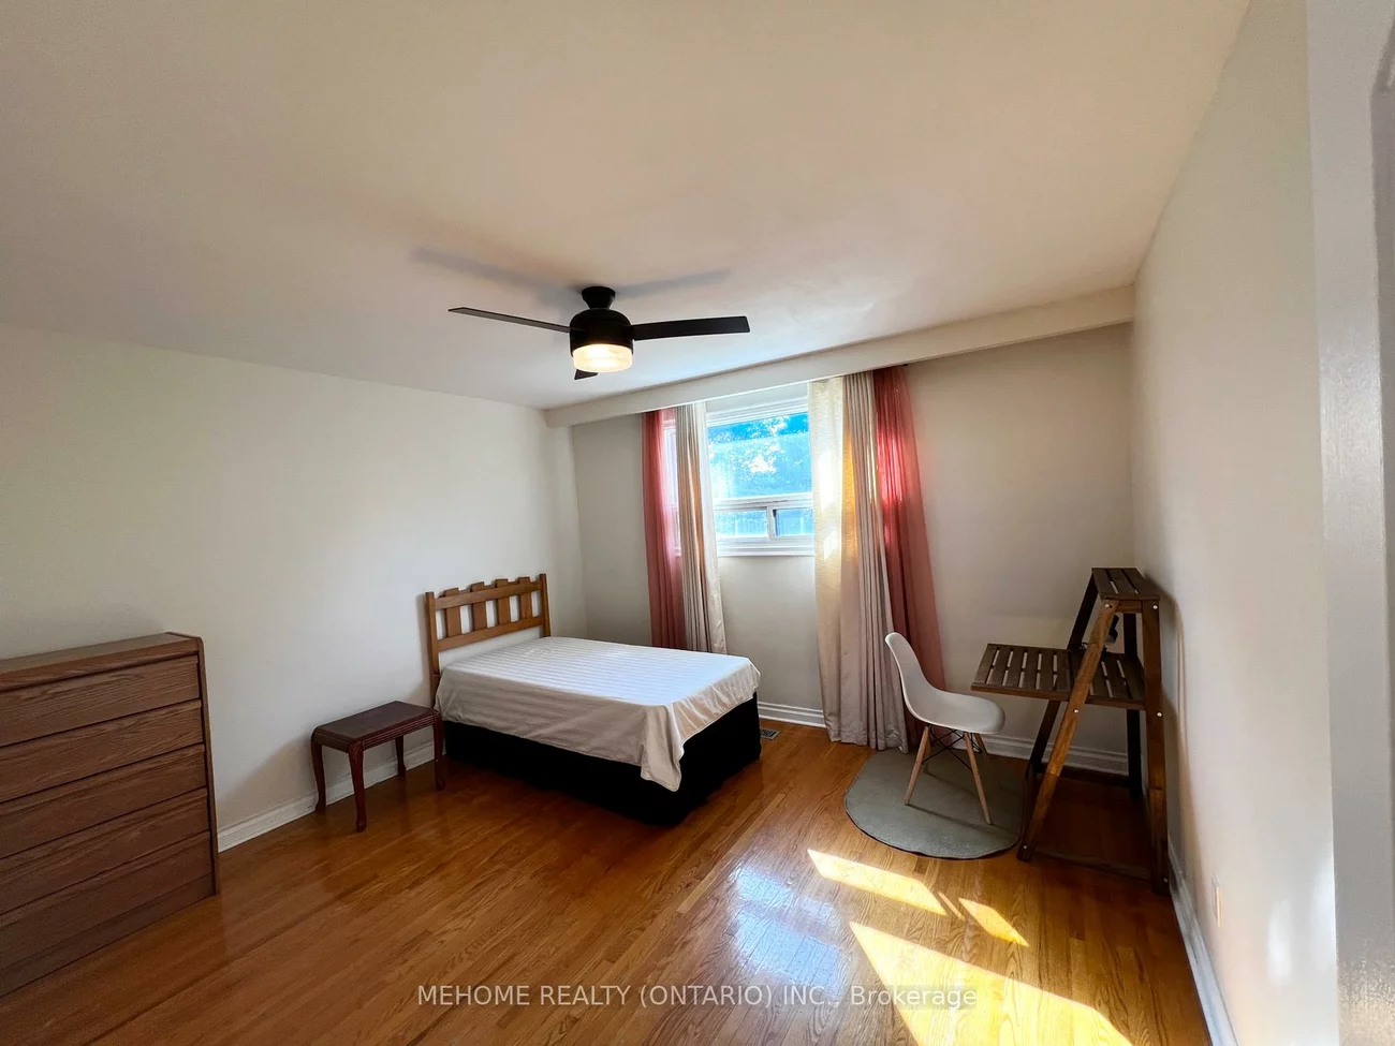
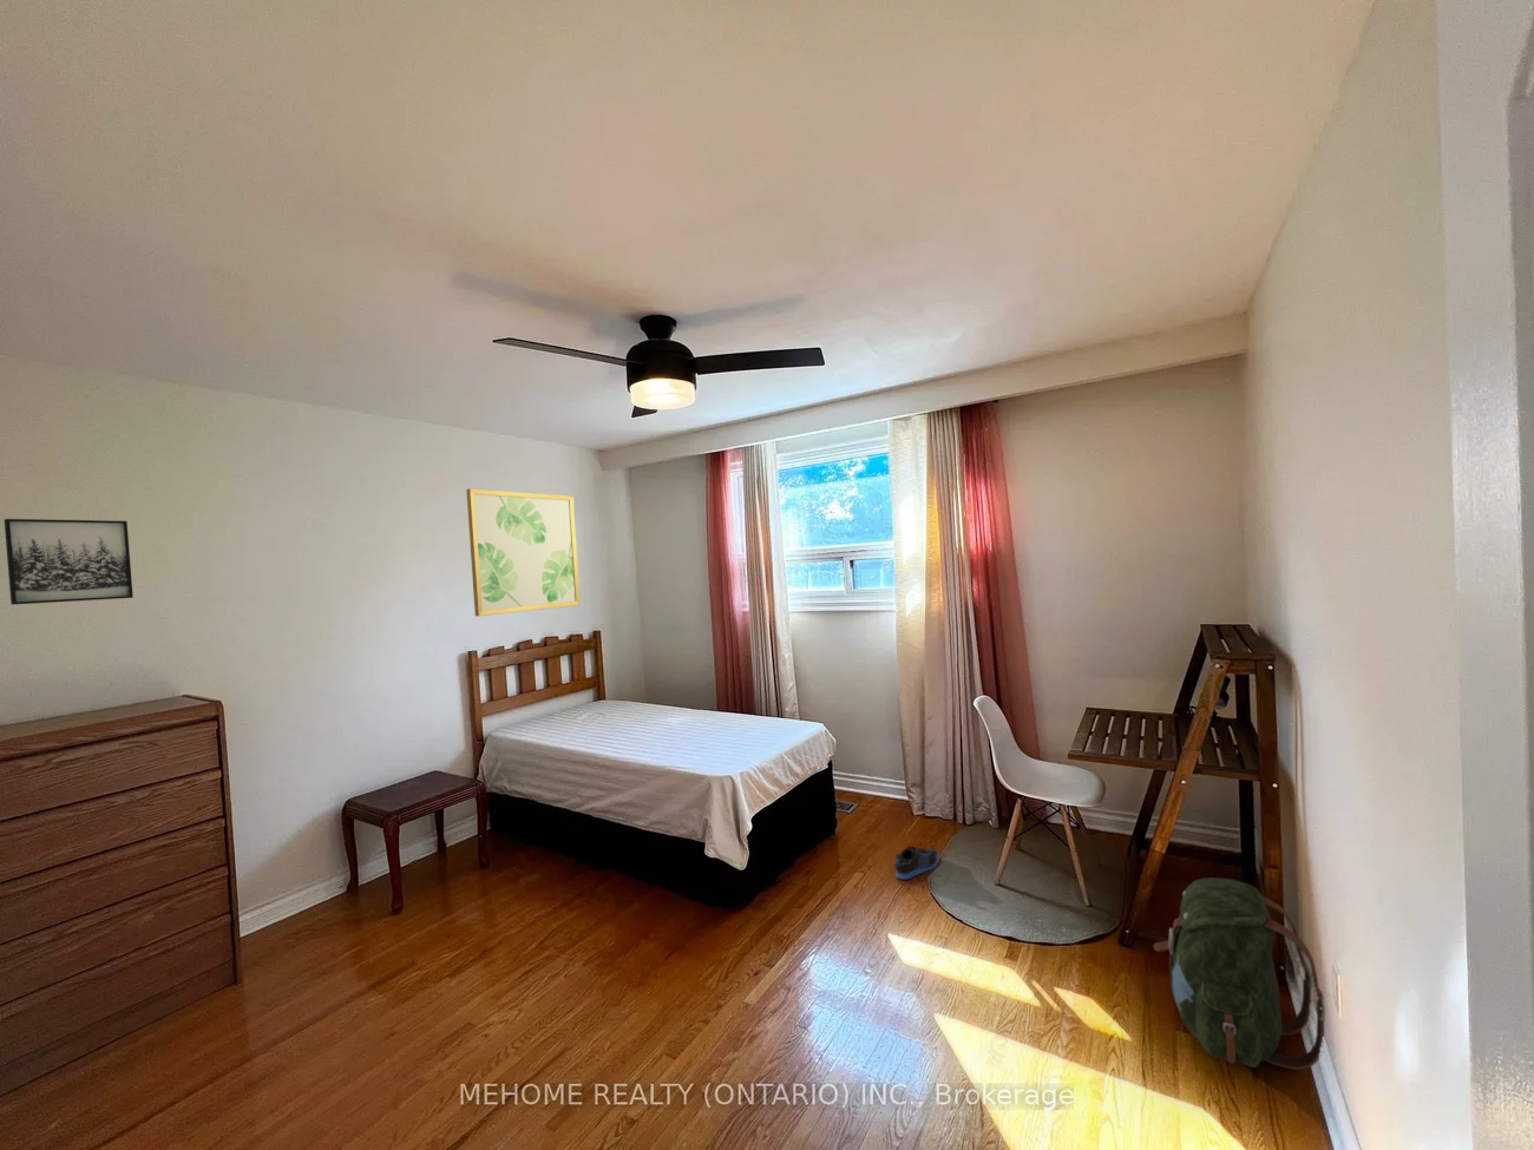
+ wall art [465,487,582,617]
+ sneaker [894,844,941,879]
+ wall art [4,518,134,606]
+ backpack [1151,876,1326,1071]
